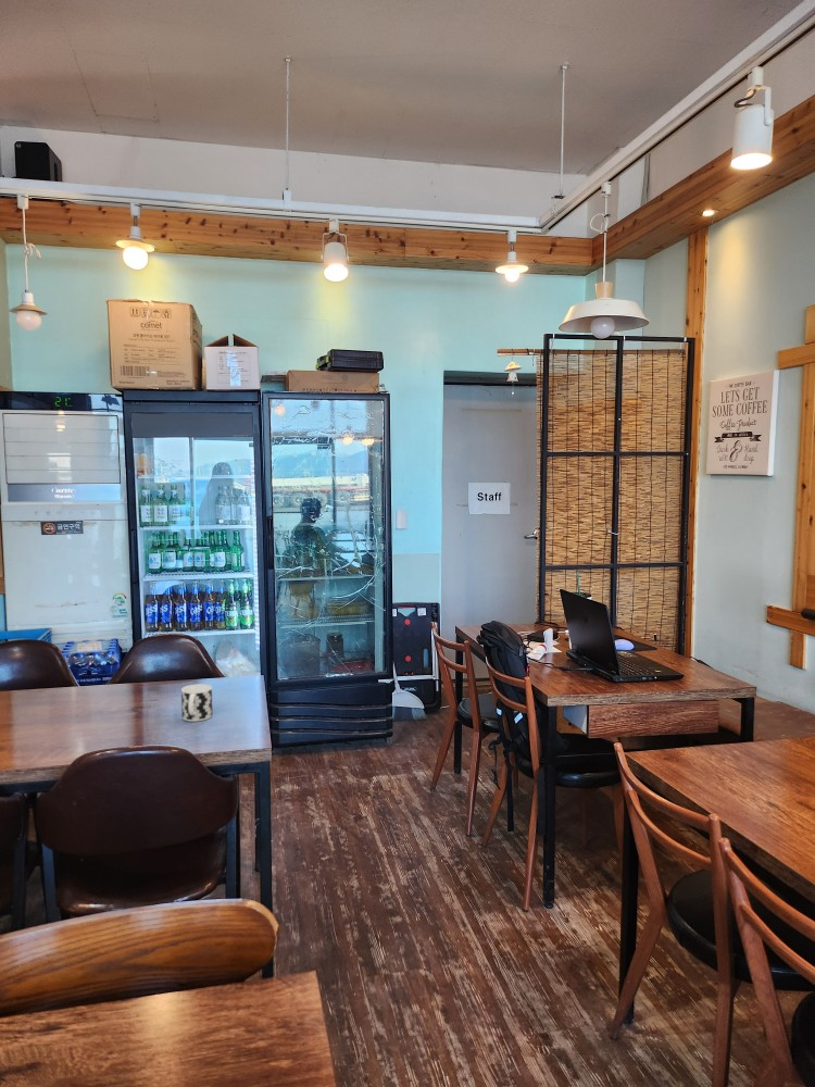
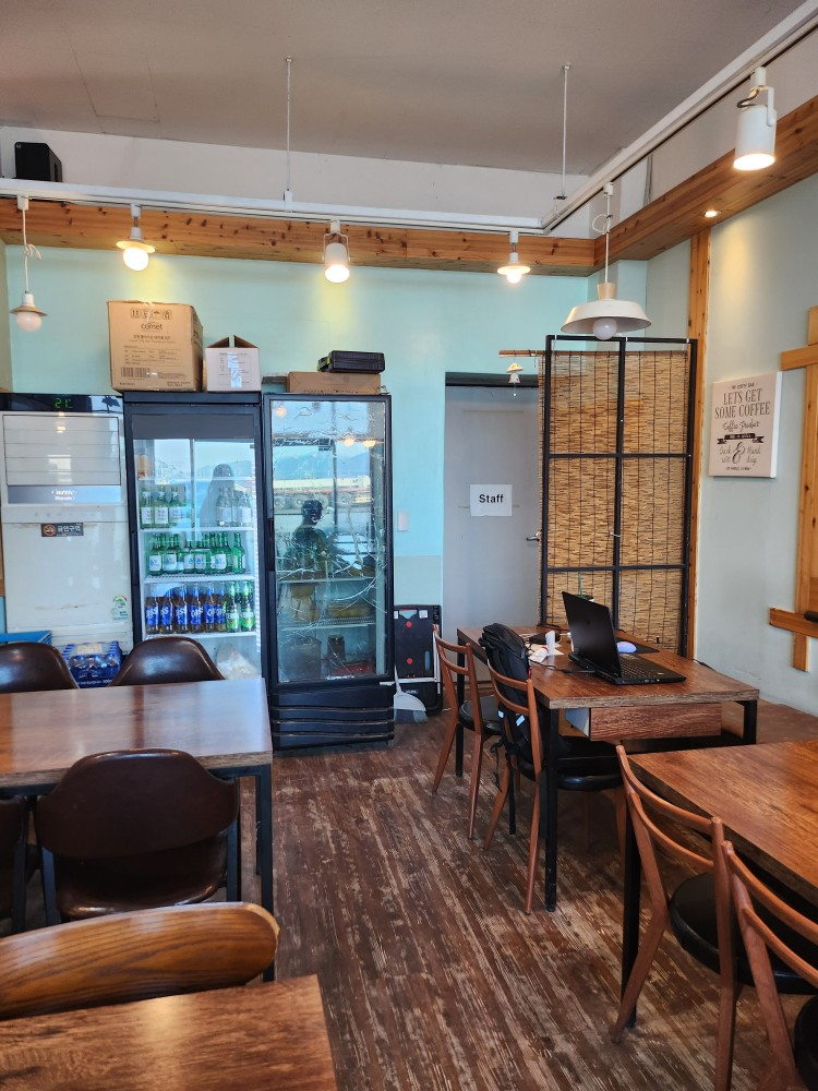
- cup [180,683,213,723]
